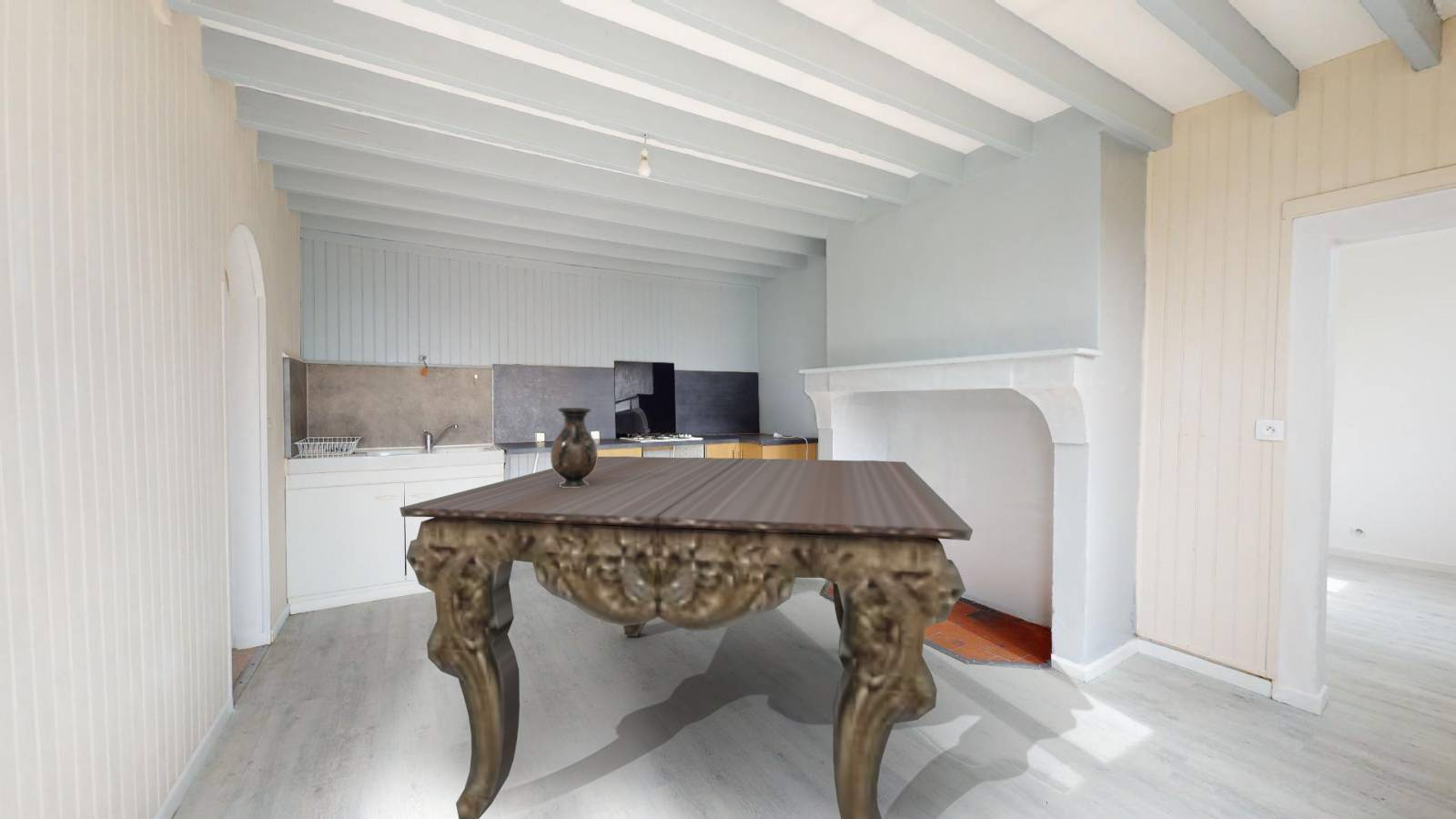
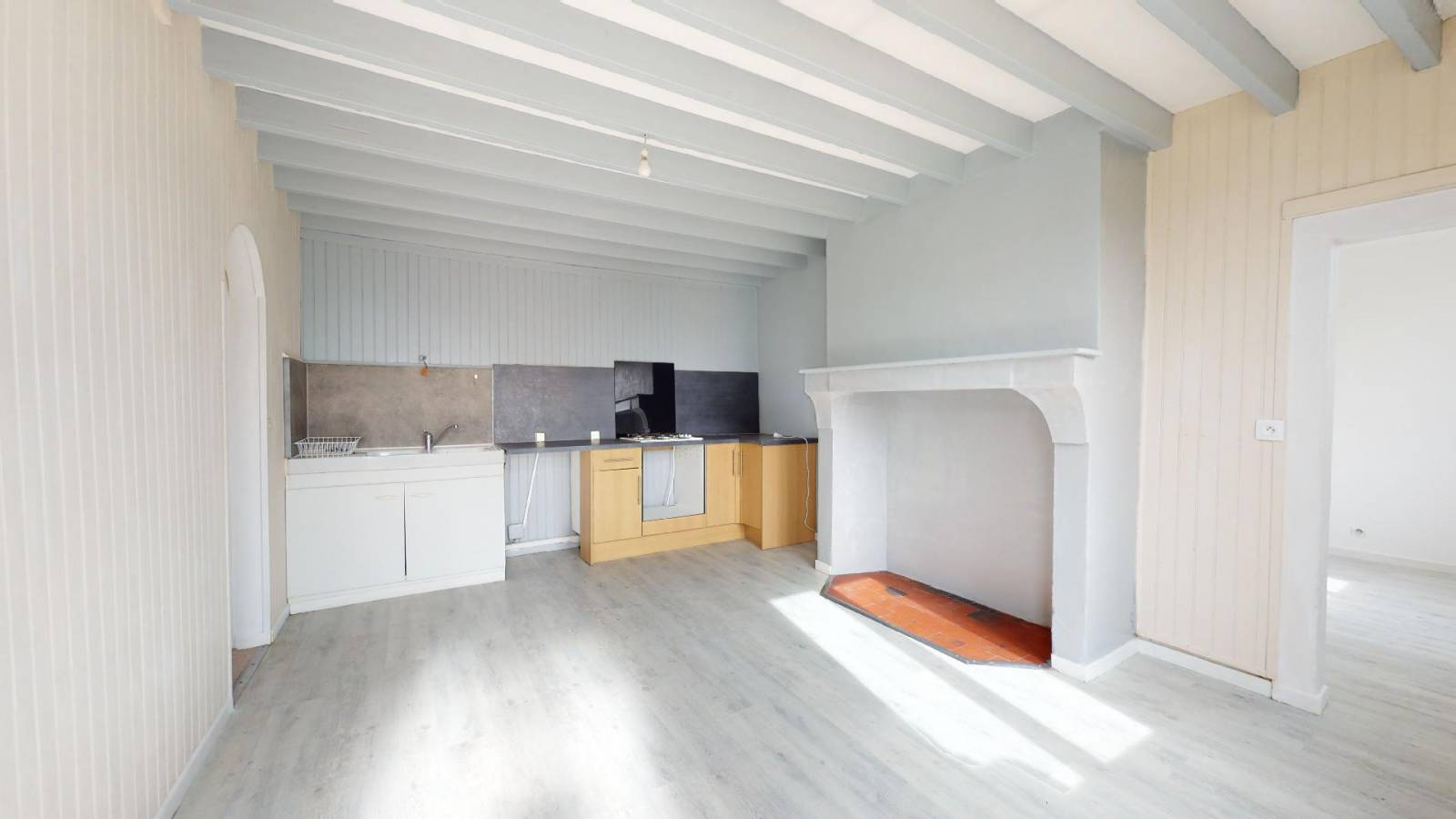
- dining table [399,455,974,819]
- vase [550,407,599,488]
